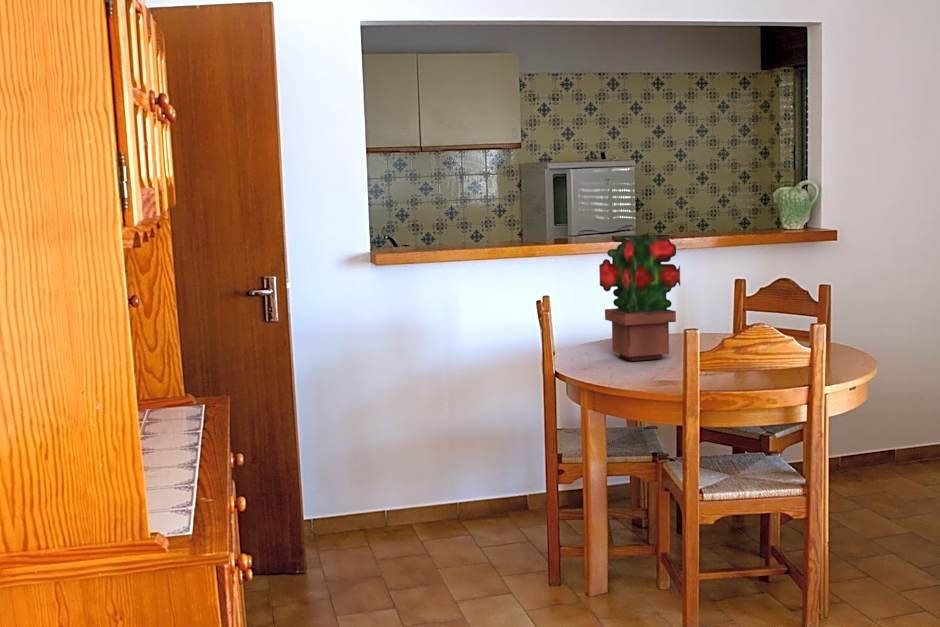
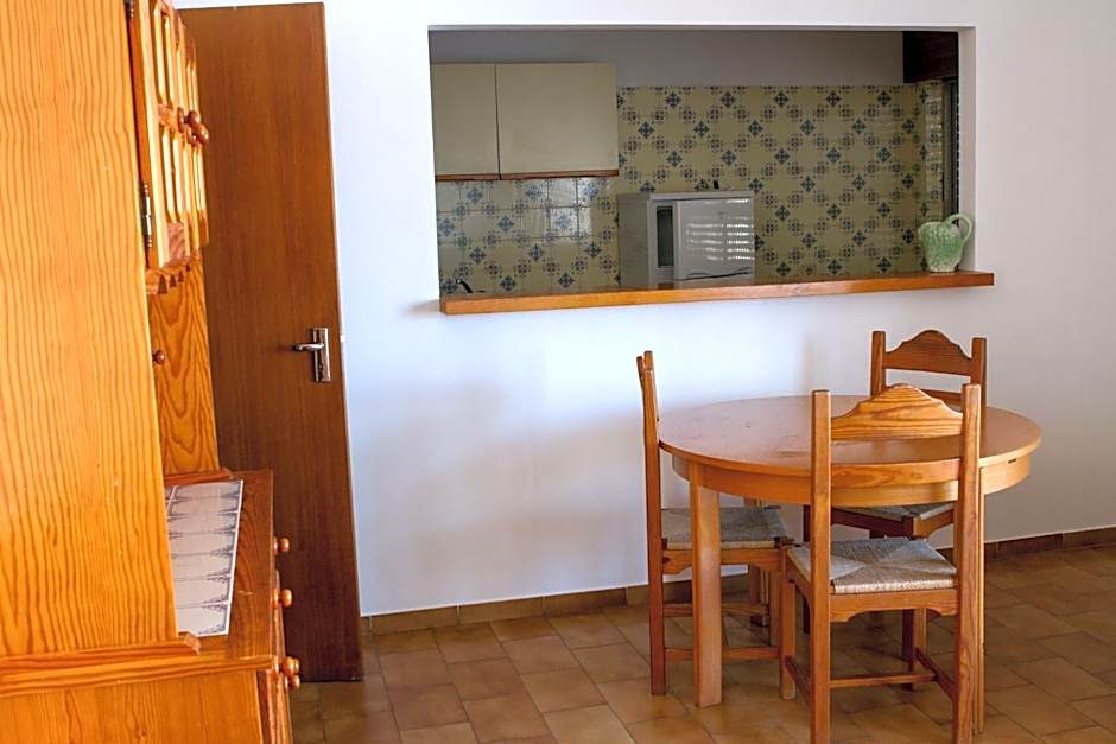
- potted plant [598,233,681,362]
